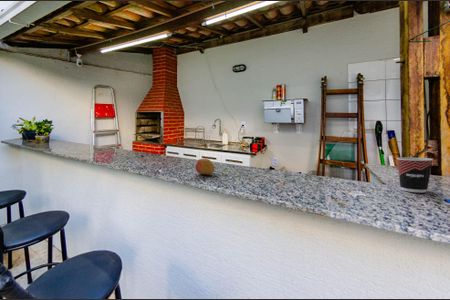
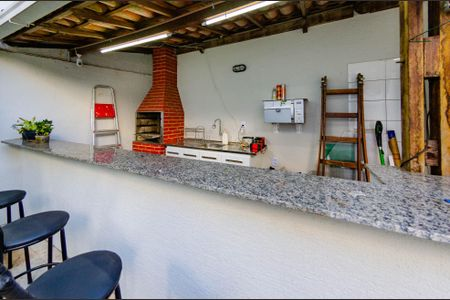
- fruit [194,158,215,176]
- cup [395,156,434,193]
